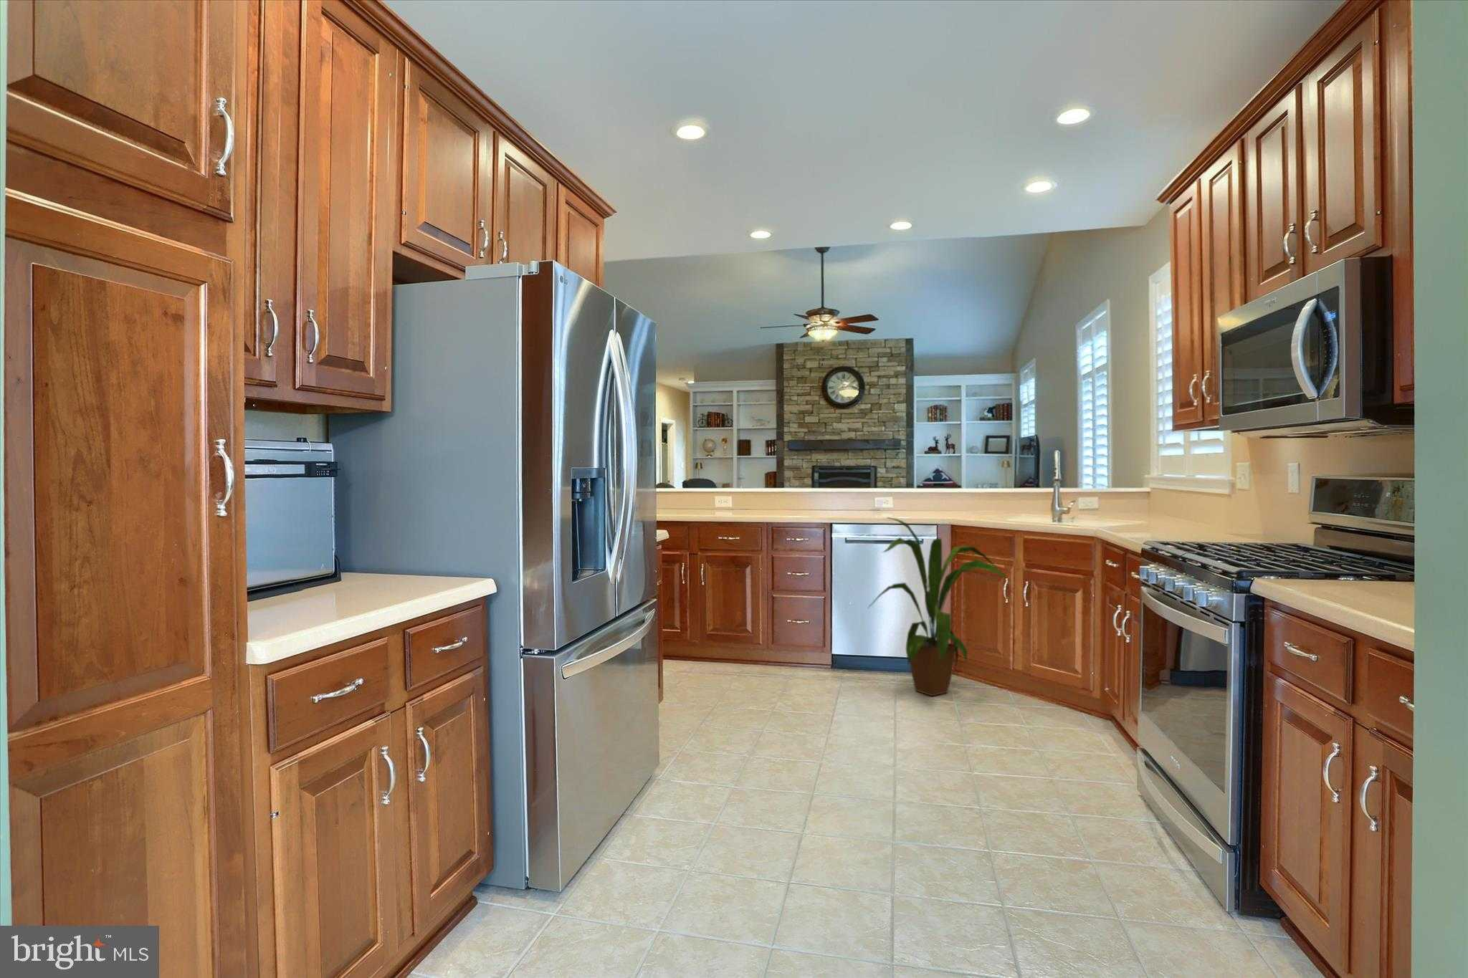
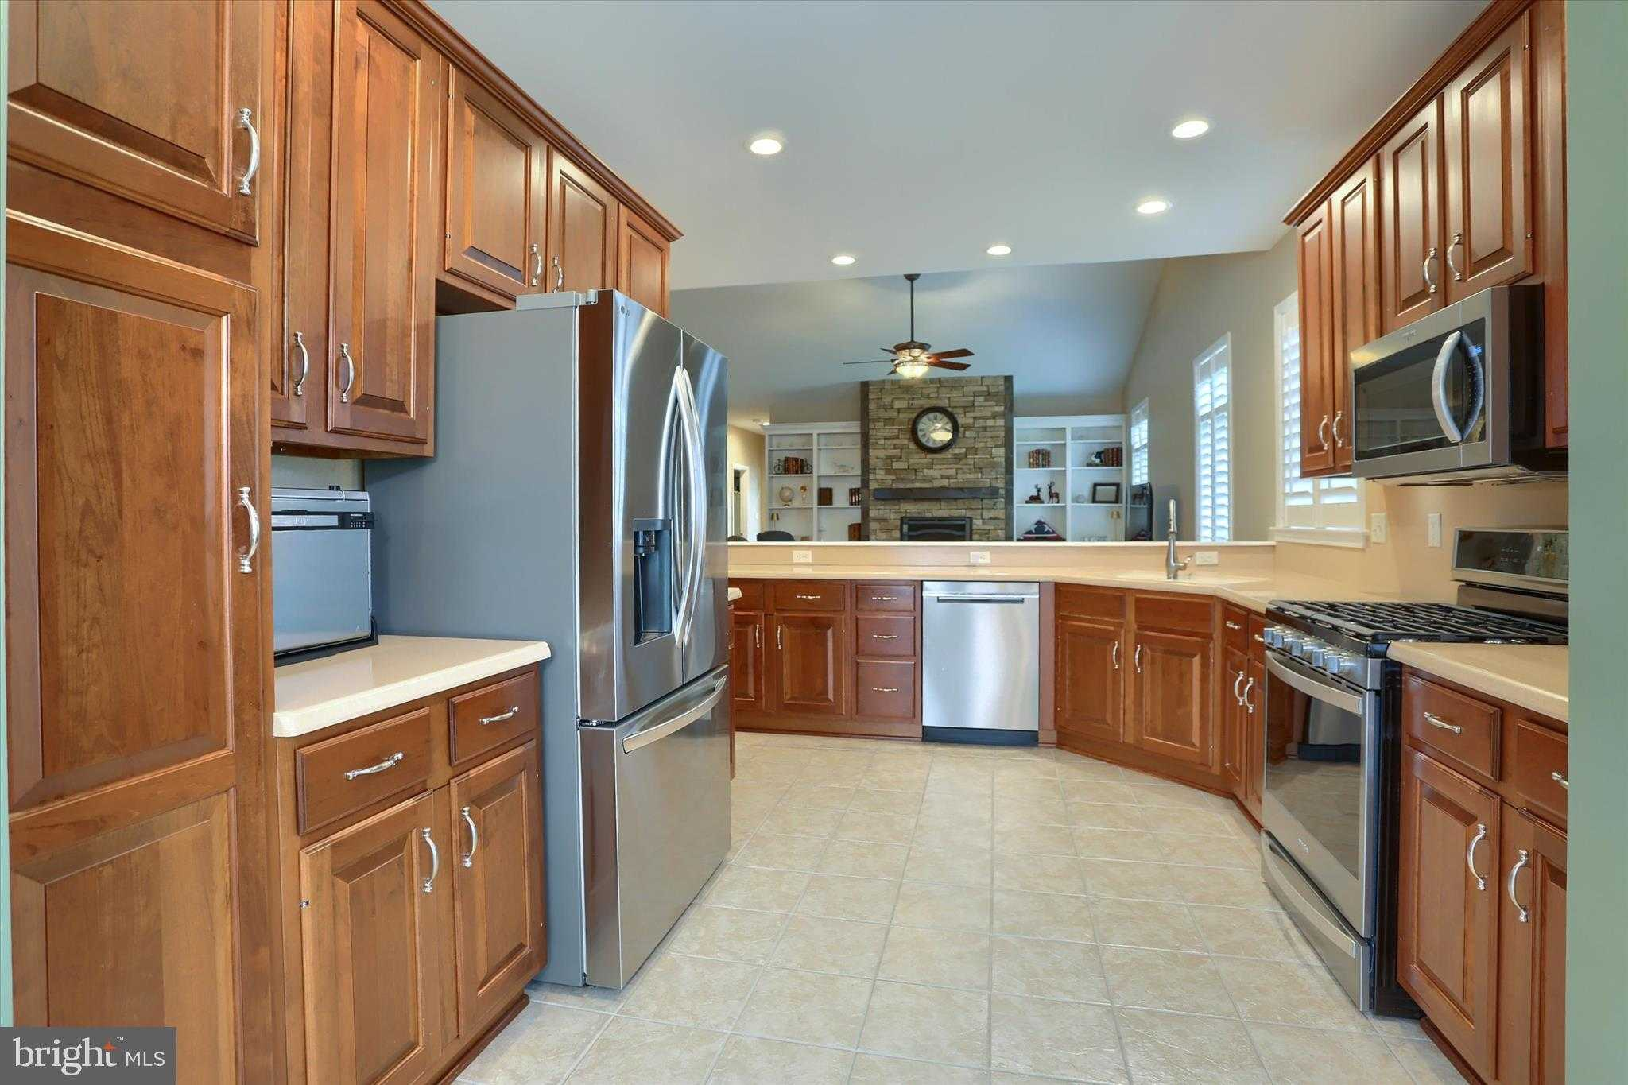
- house plant [868,516,1007,697]
